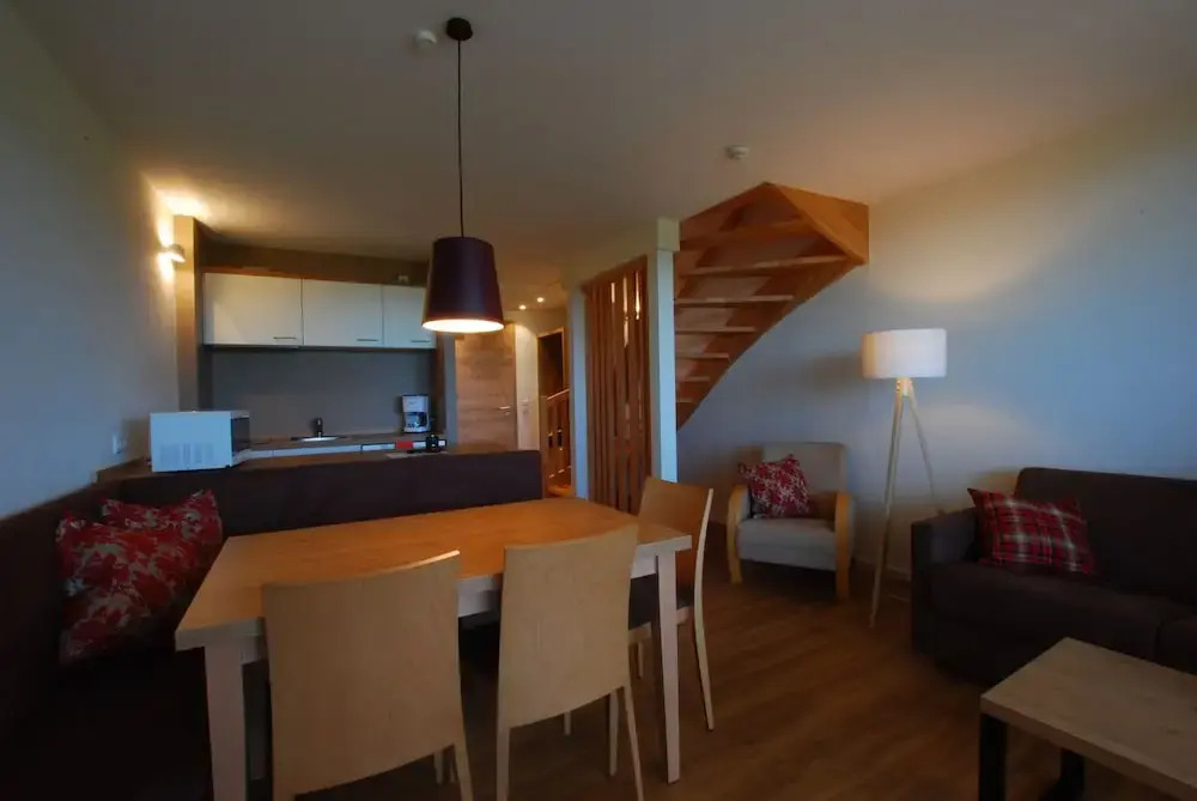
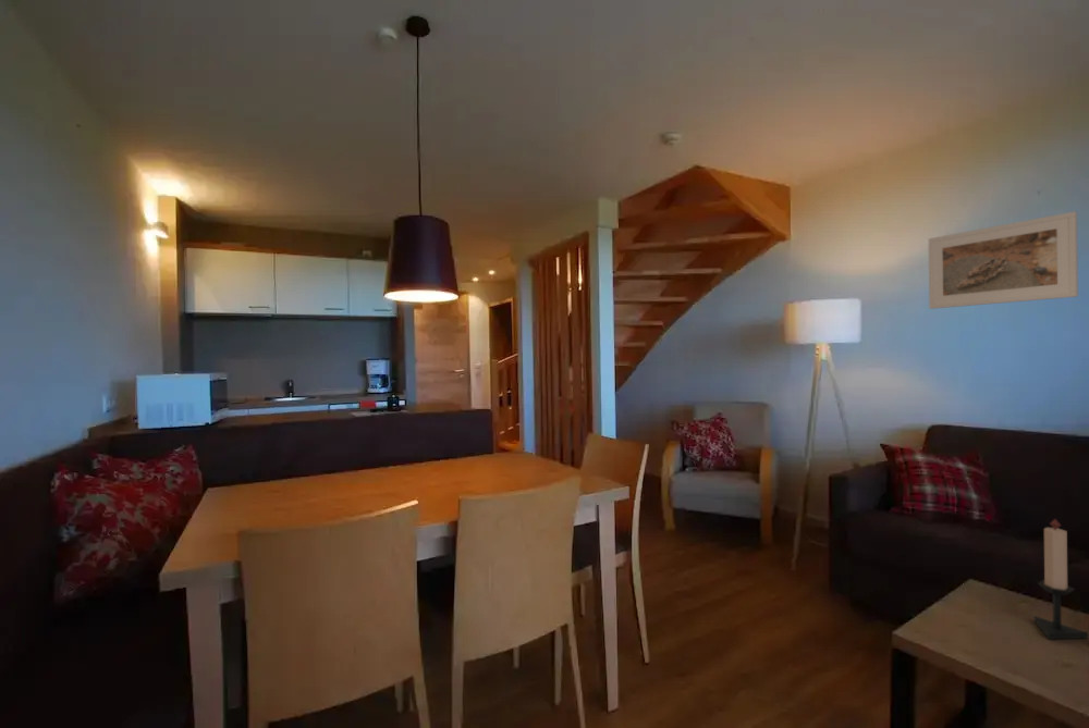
+ candle holder [1033,518,1089,641]
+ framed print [928,210,1079,310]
